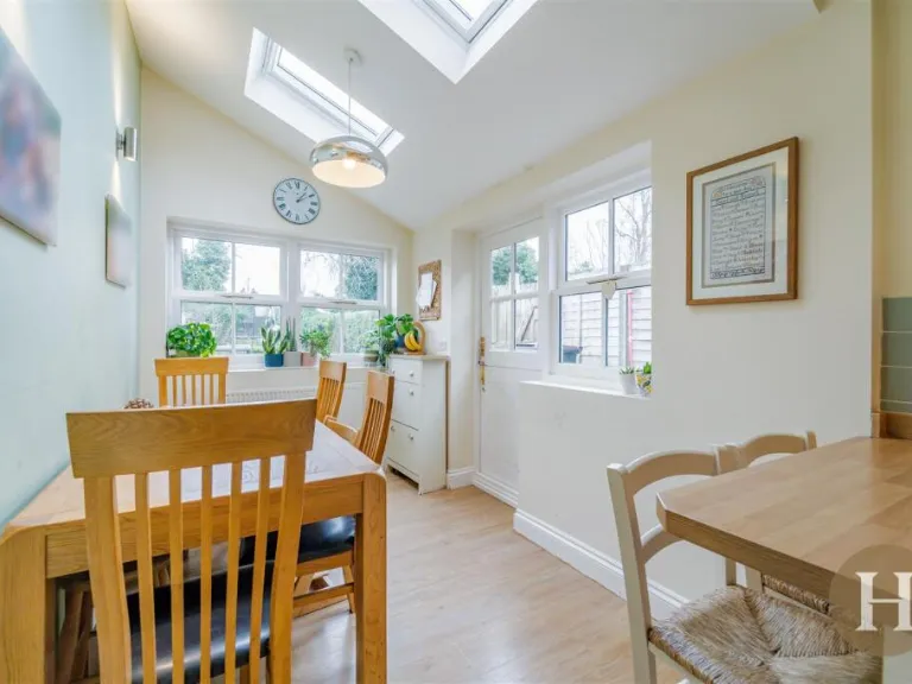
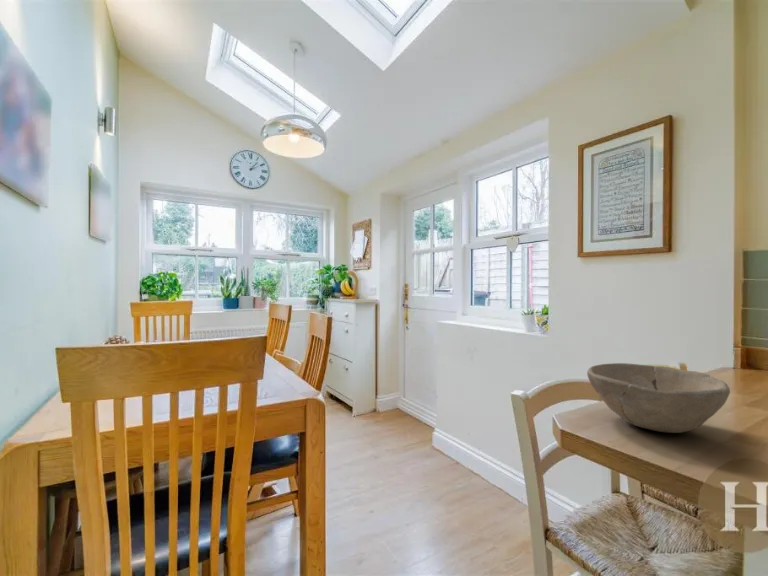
+ bowl [586,362,731,434]
